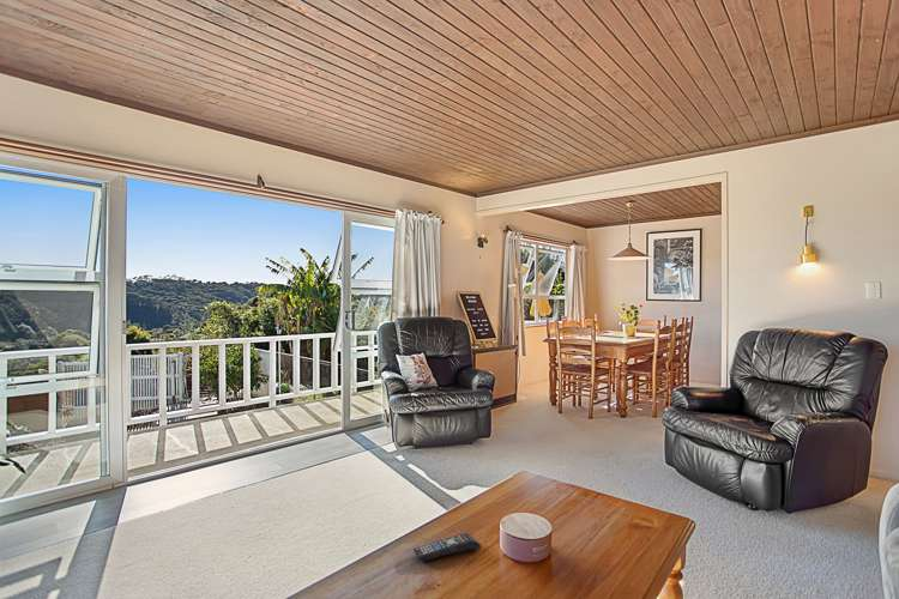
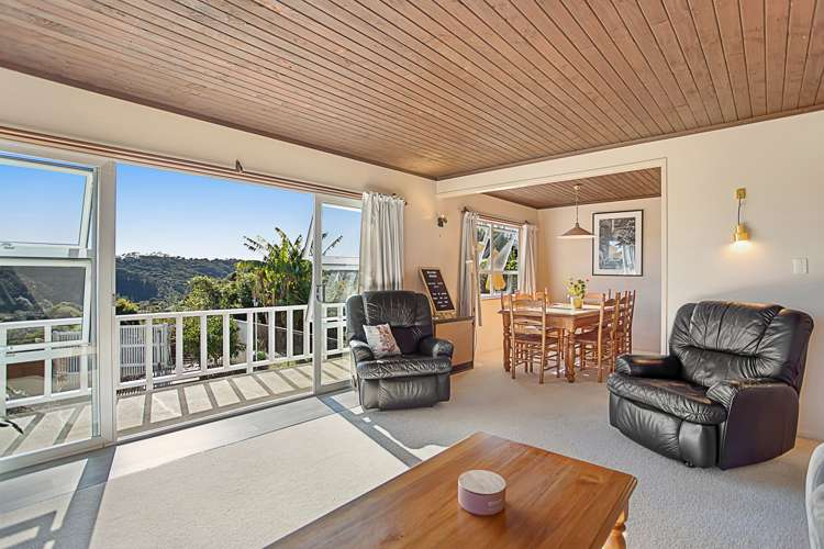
- remote control [412,532,482,563]
